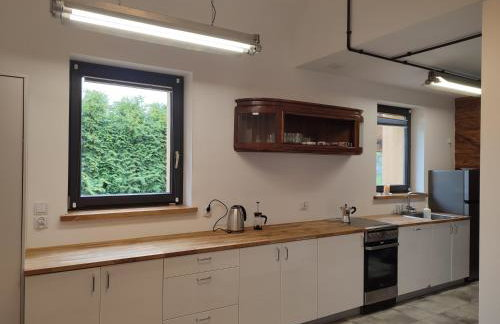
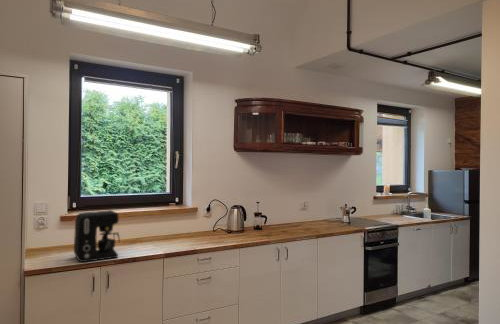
+ coffee maker [73,209,121,263]
